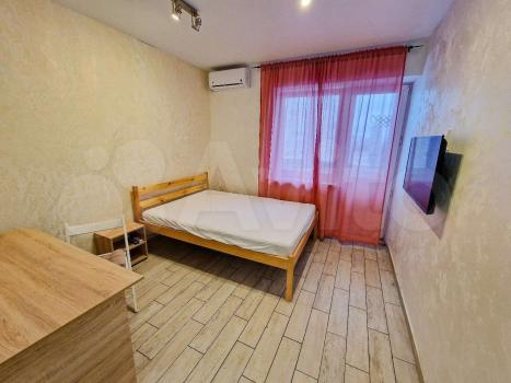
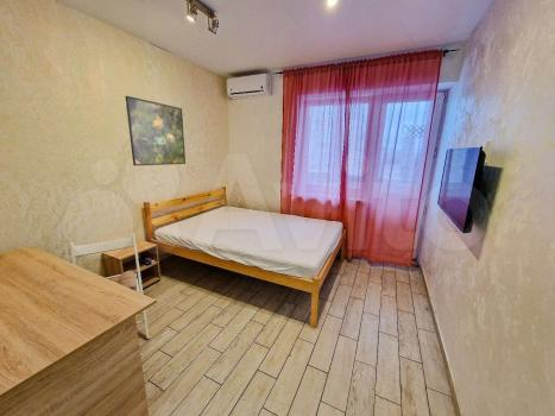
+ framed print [125,95,187,166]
